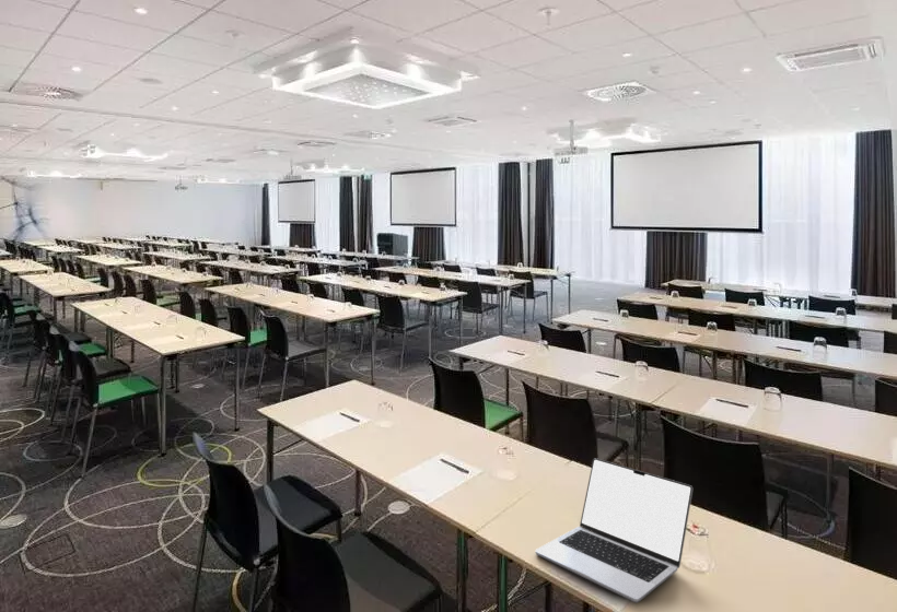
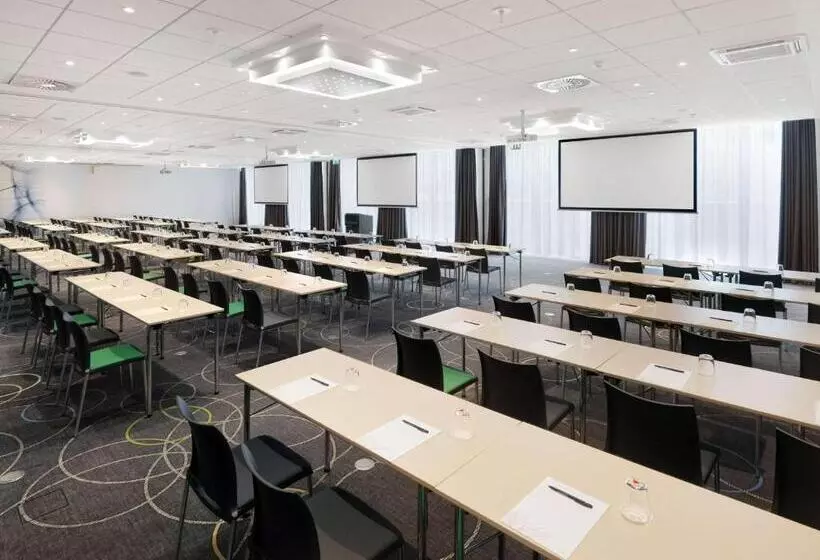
- laptop [534,457,694,603]
